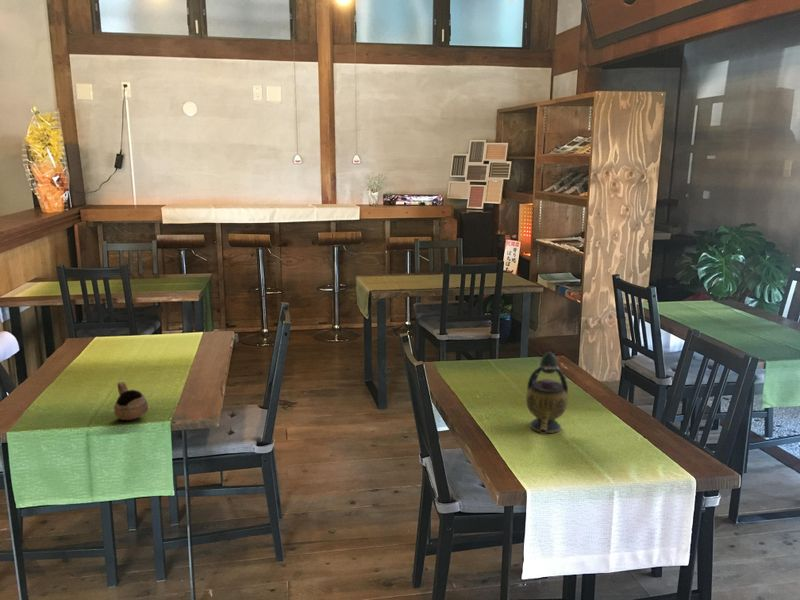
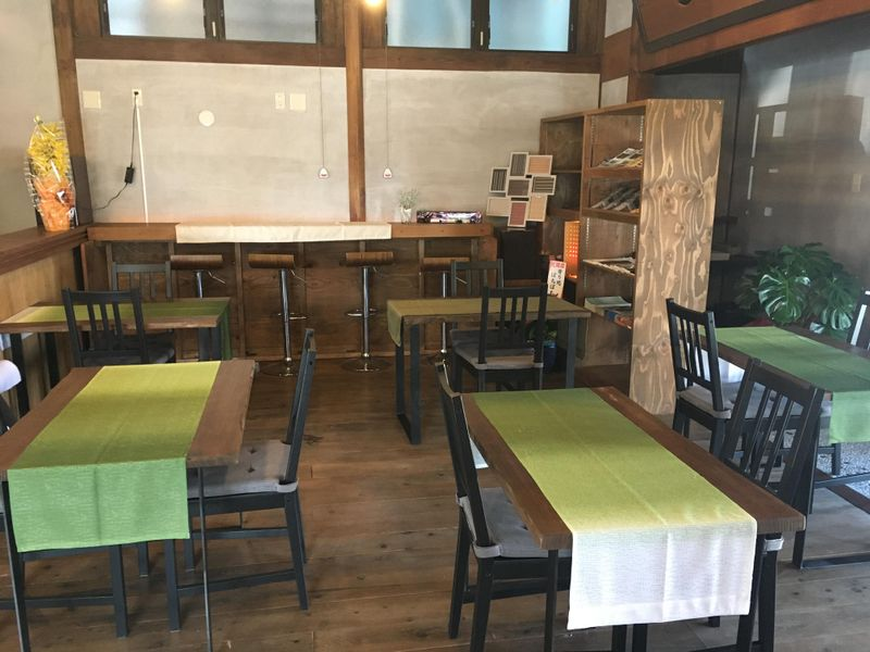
- teapot [525,349,569,435]
- cup [113,381,149,421]
